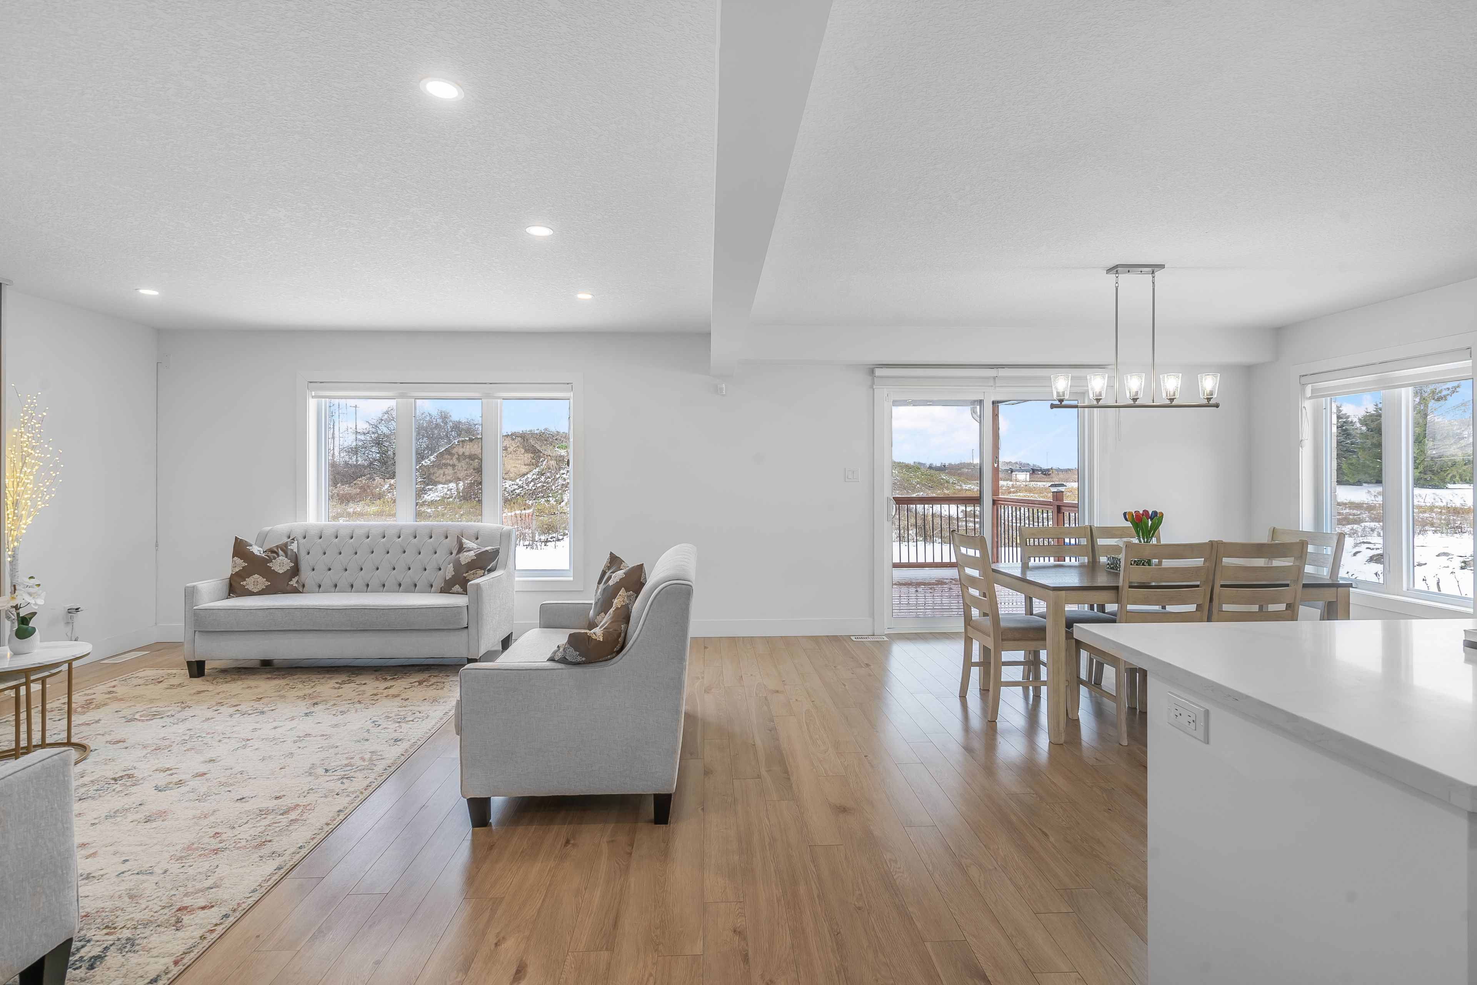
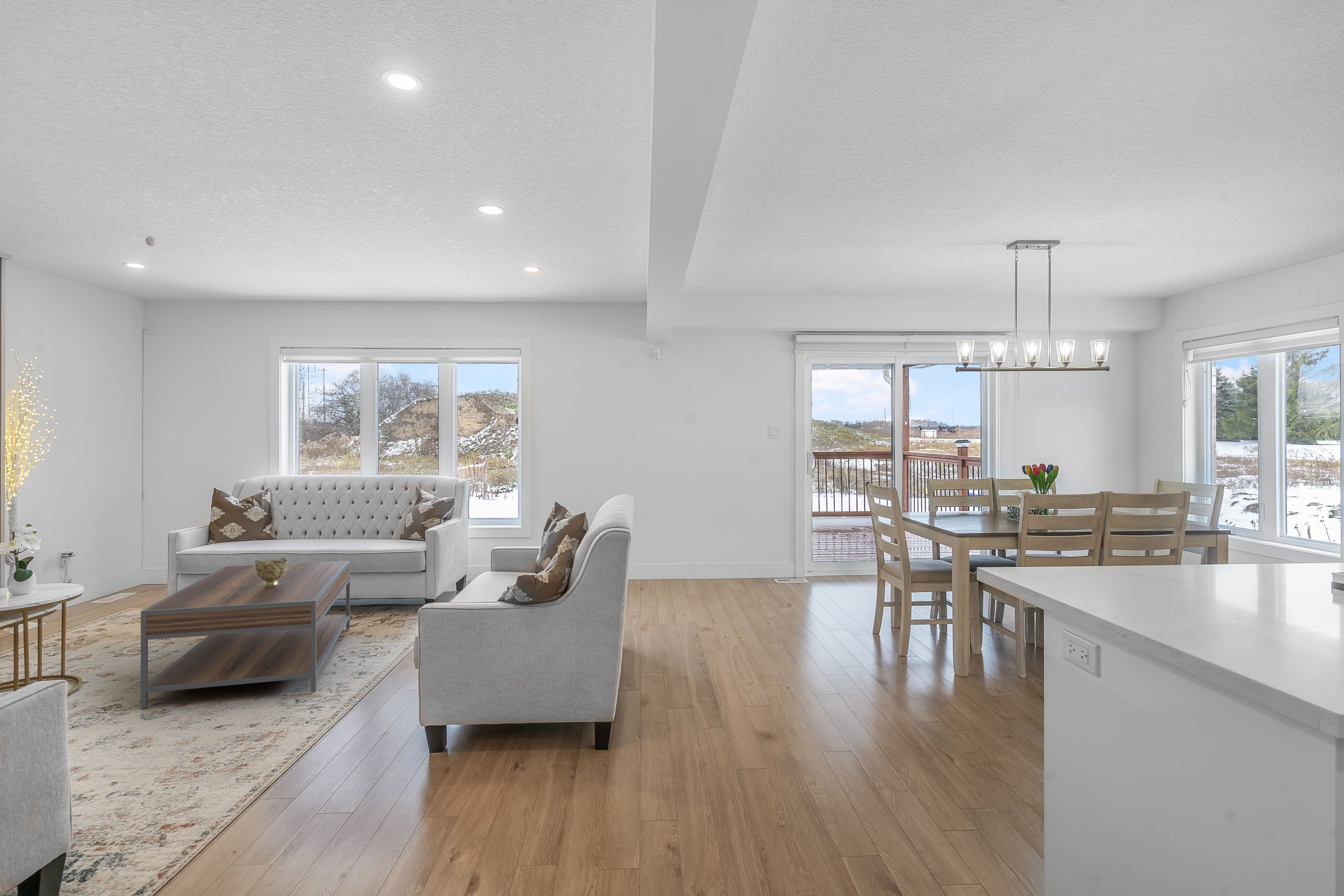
+ decorative bowl [254,557,288,587]
+ coffee table [140,560,350,709]
+ eyeball [145,236,157,246]
